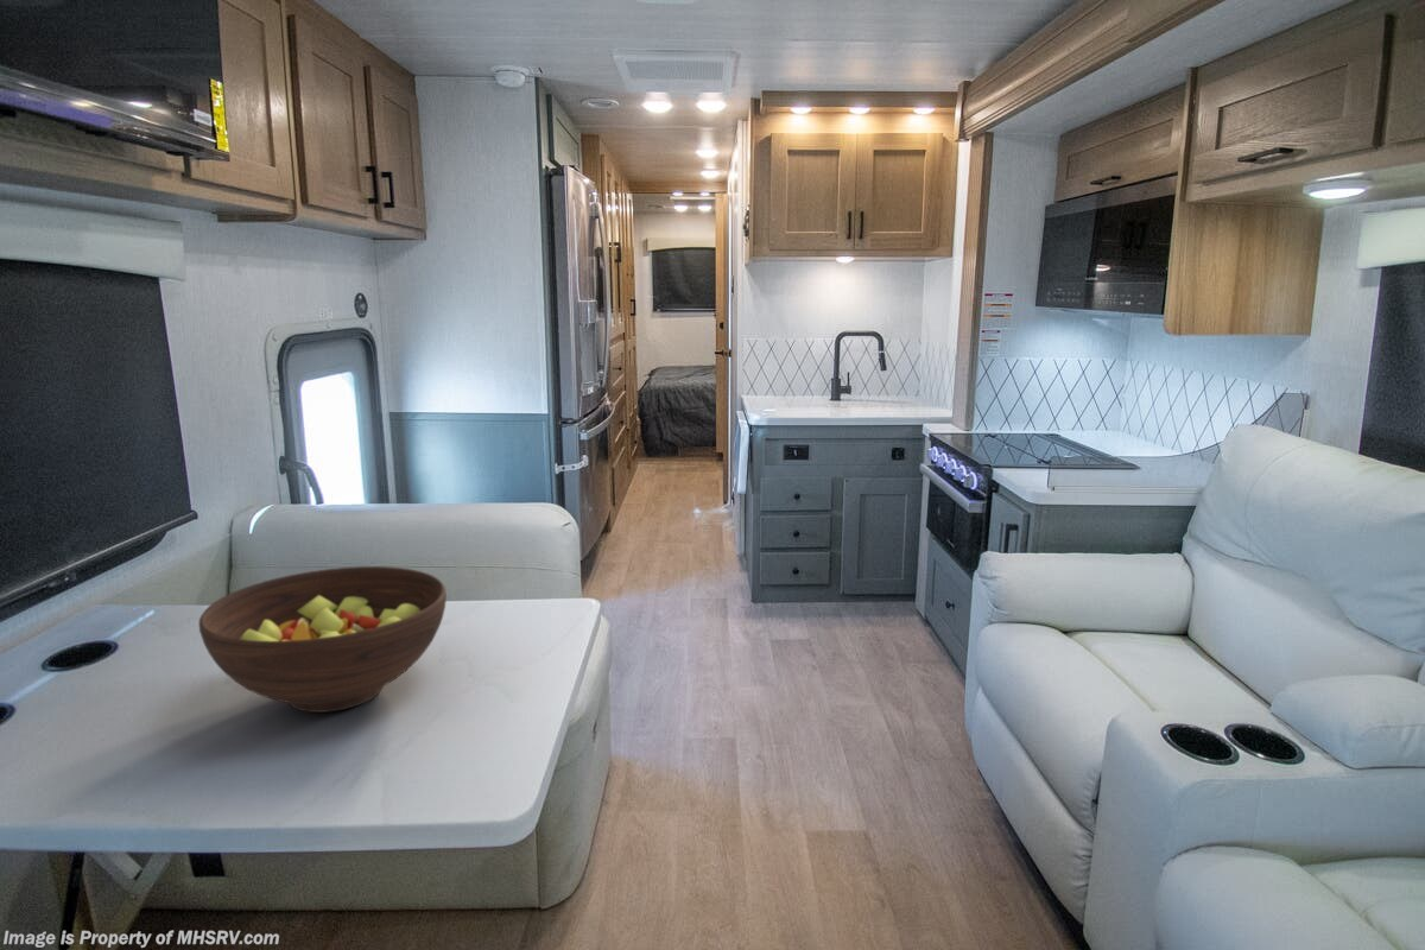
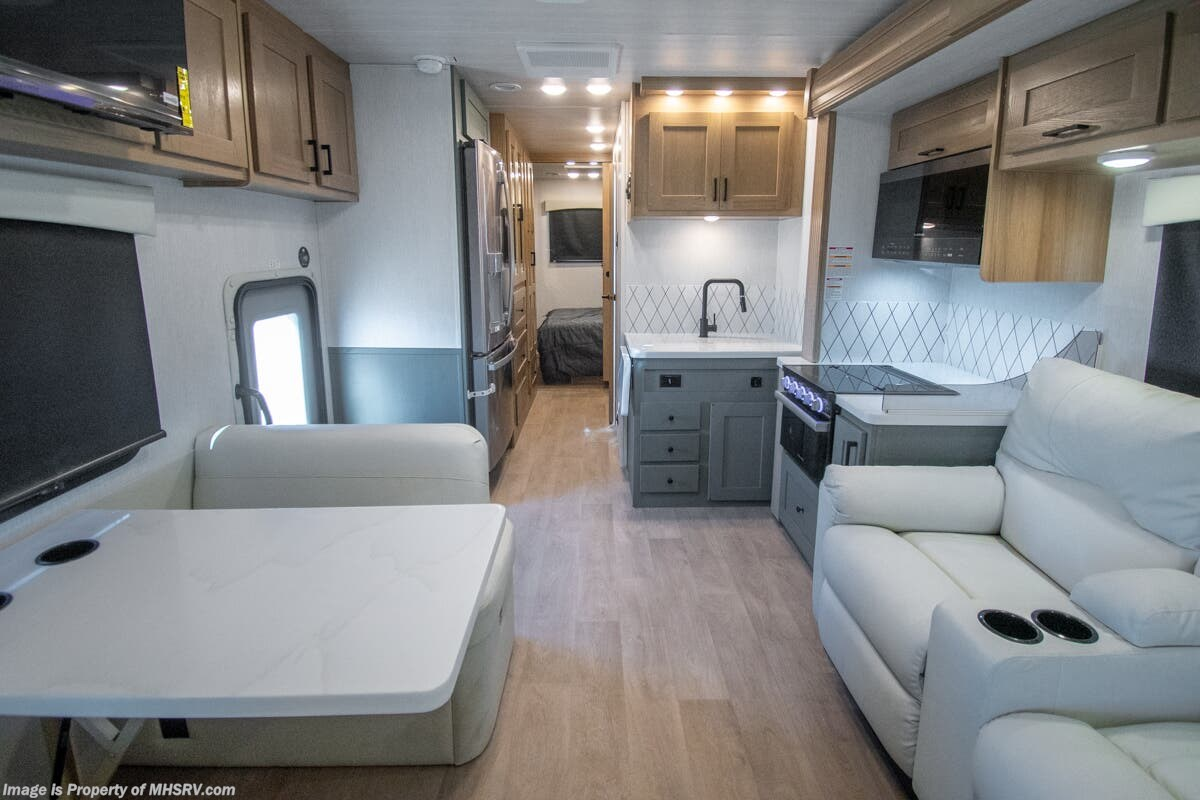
- fruit bowl [198,565,448,714]
